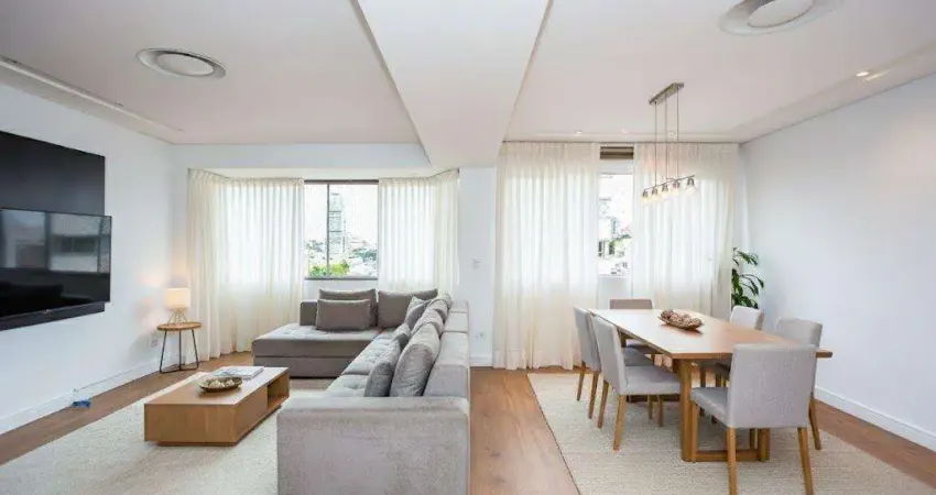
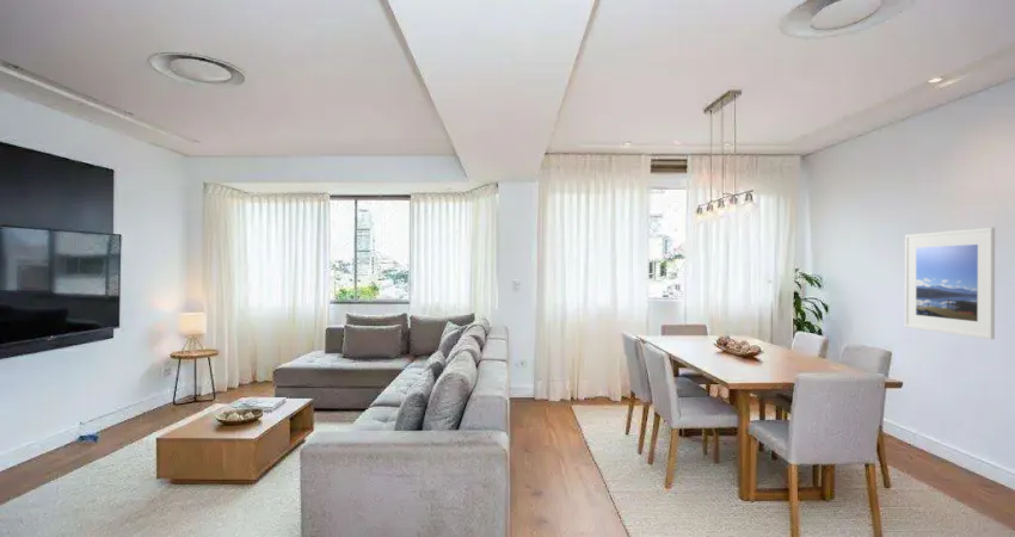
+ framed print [904,227,996,340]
